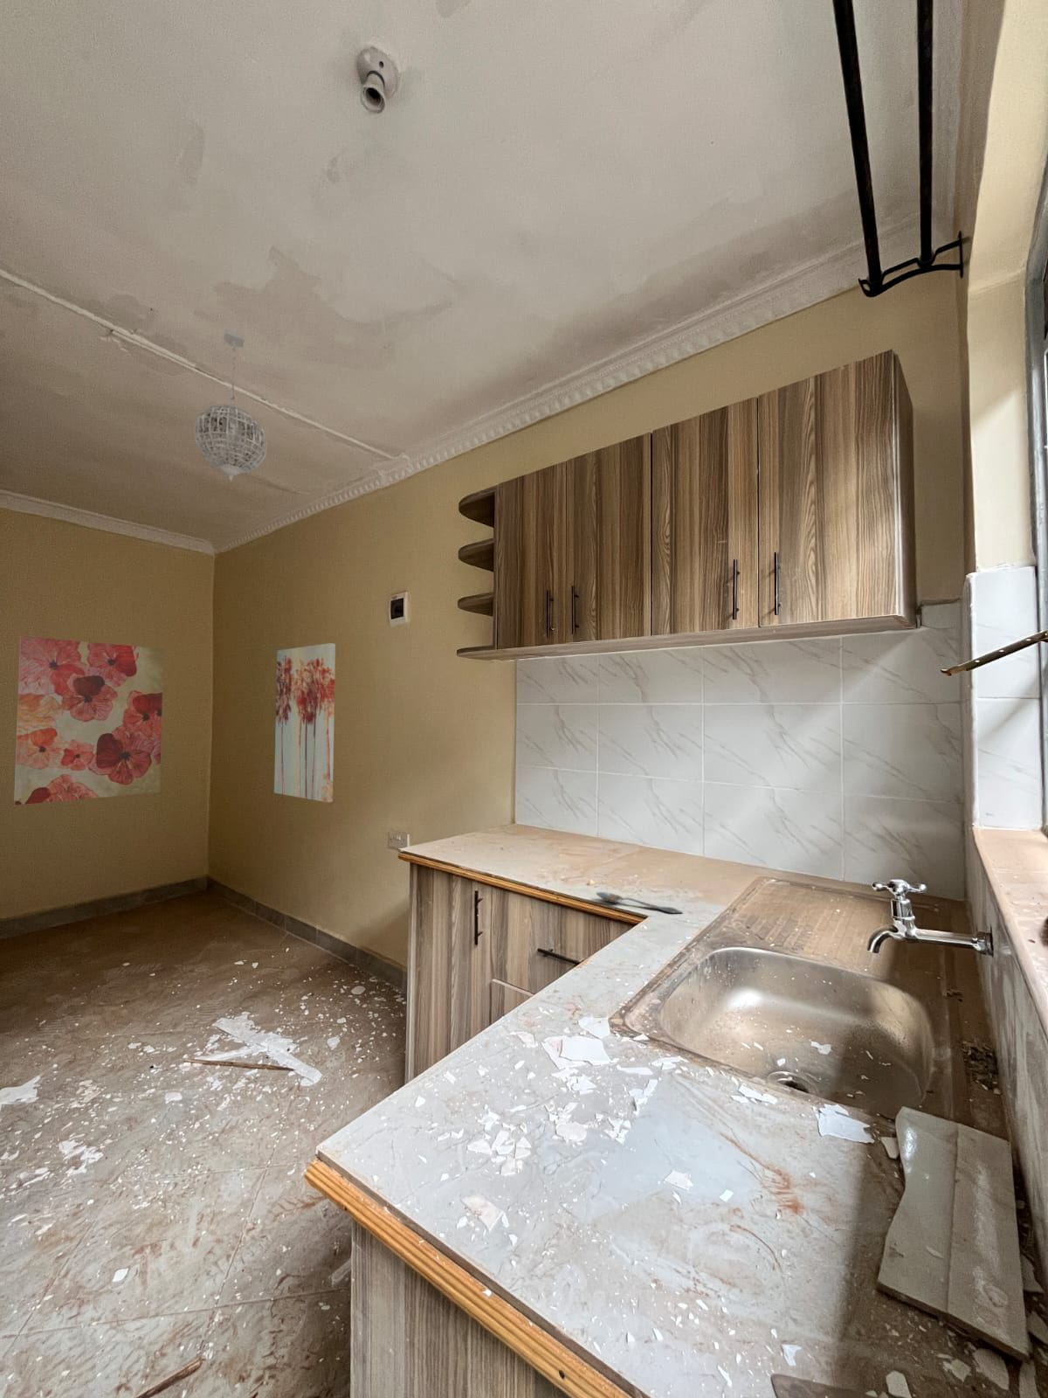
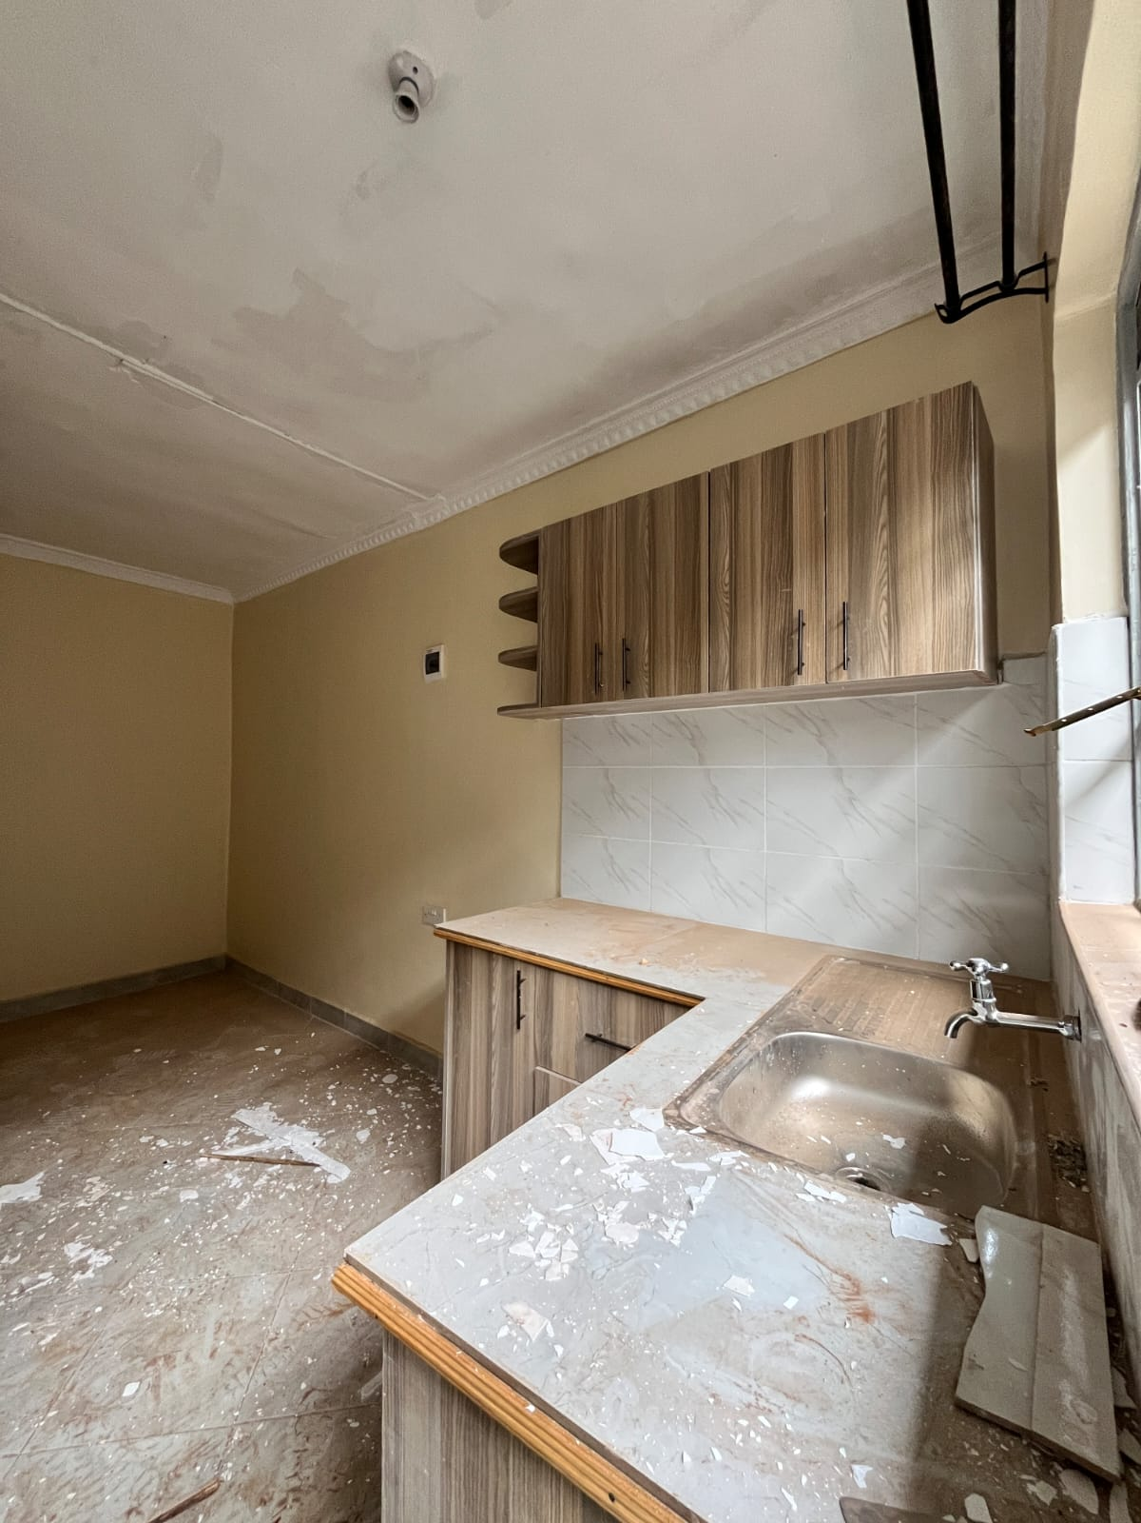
- wall art [13,635,164,806]
- spoon [596,892,684,914]
- pendant light [193,328,269,482]
- wall art [273,642,336,802]
